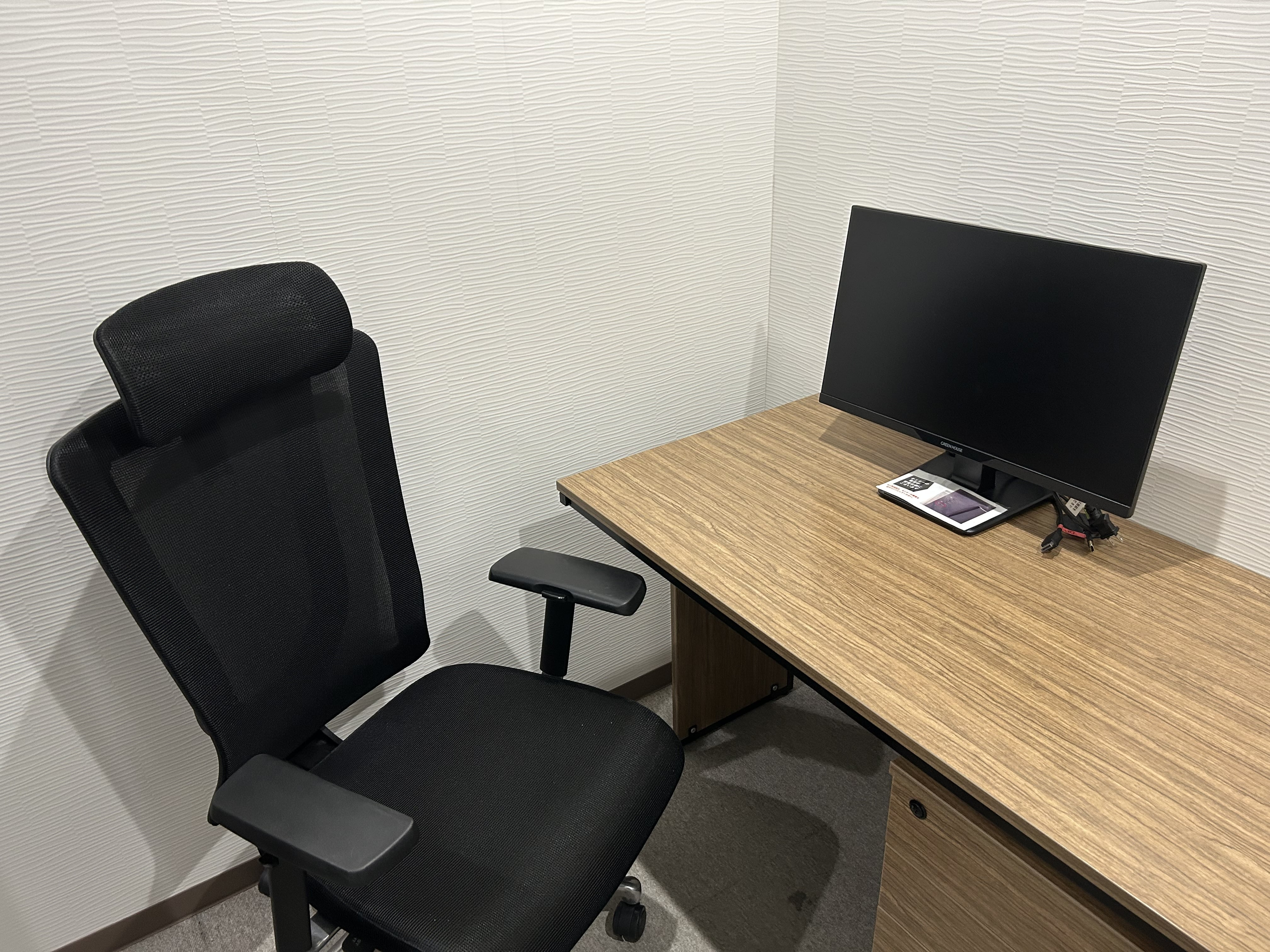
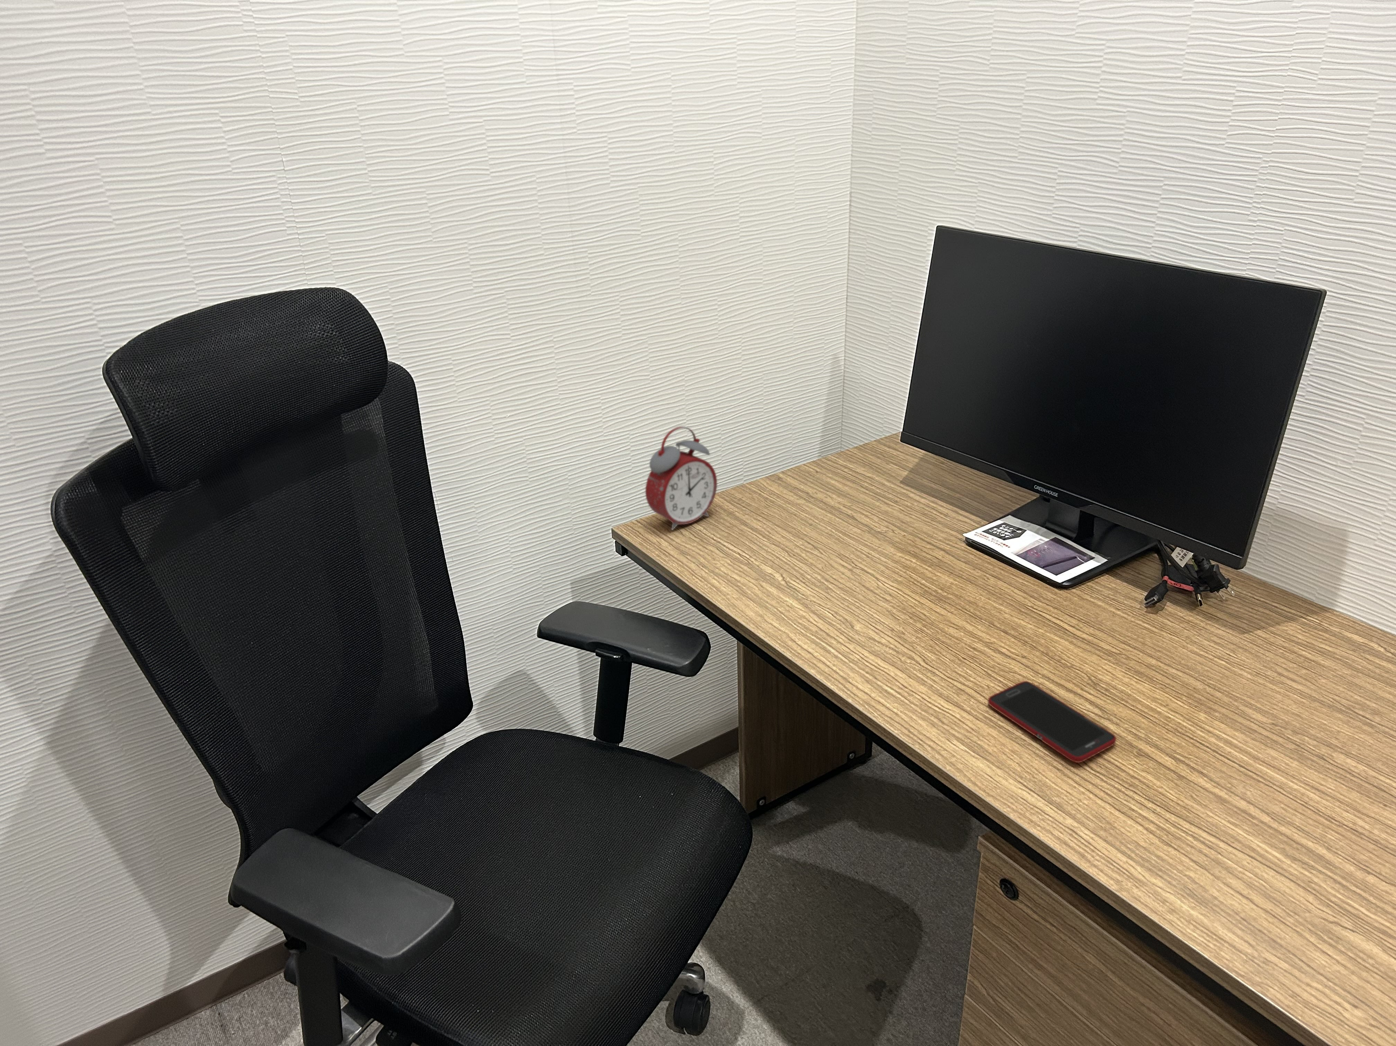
+ cell phone [987,681,1117,763]
+ alarm clock [645,426,718,531]
